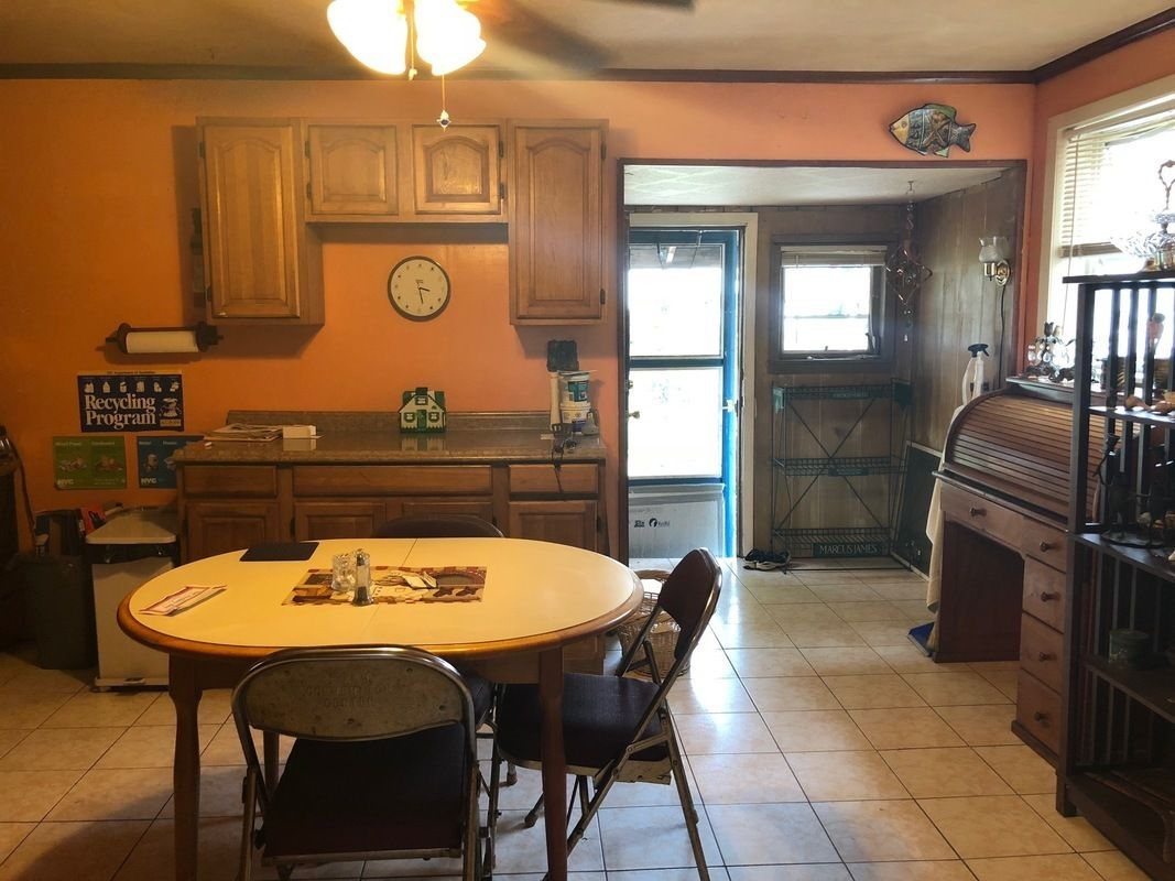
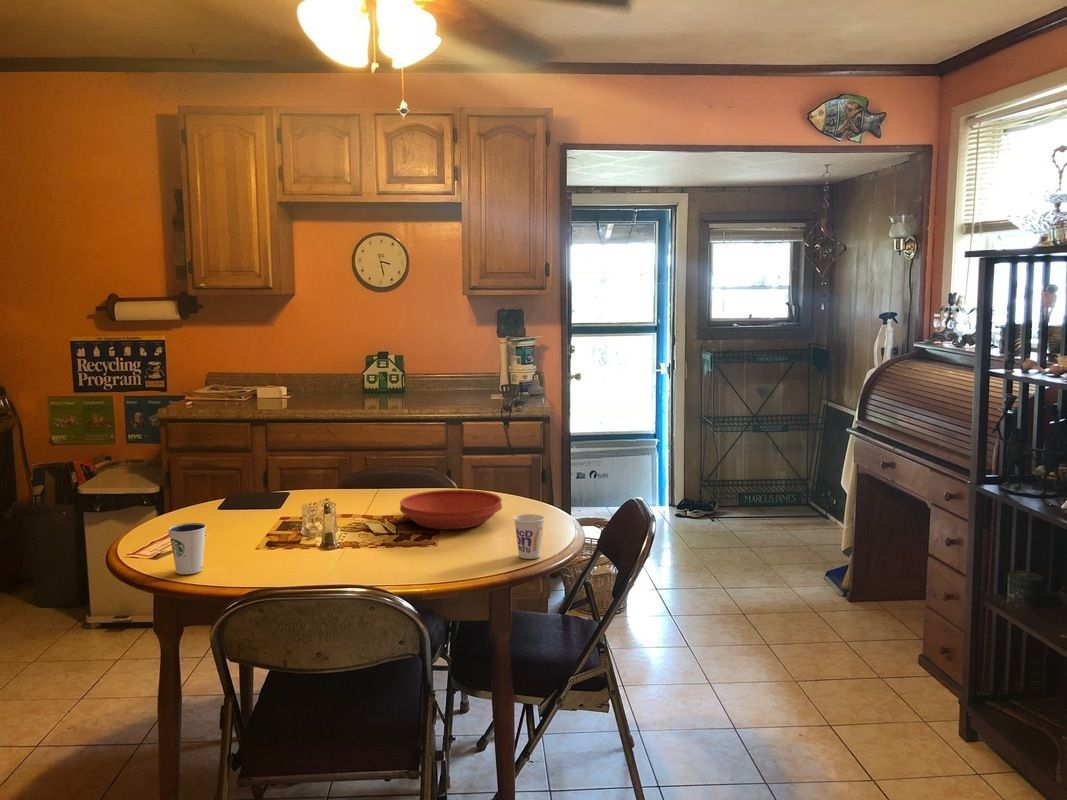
+ dixie cup [167,522,207,575]
+ cup [513,513,546,560]
+ bowl [399,489,503,530]
